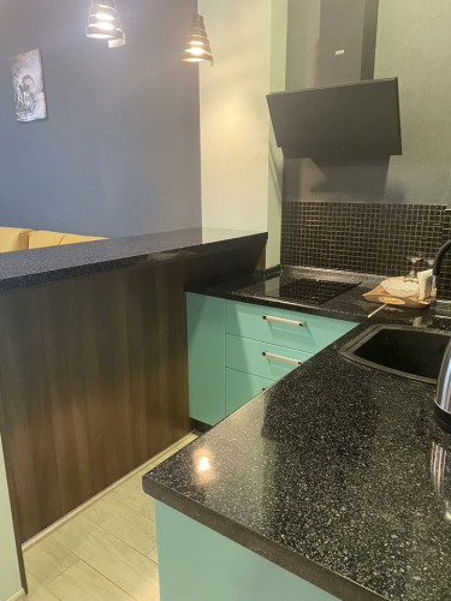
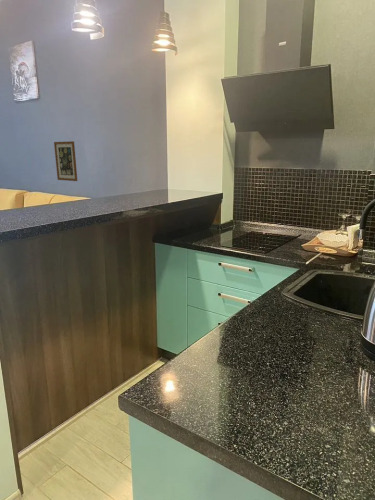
+ wall art [53,140,78,182]
